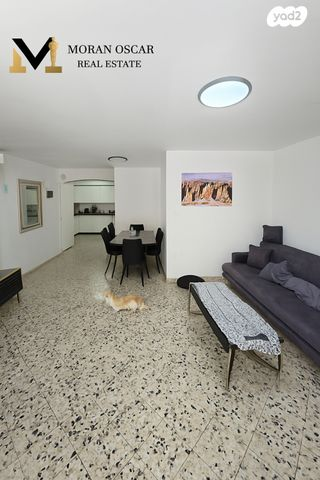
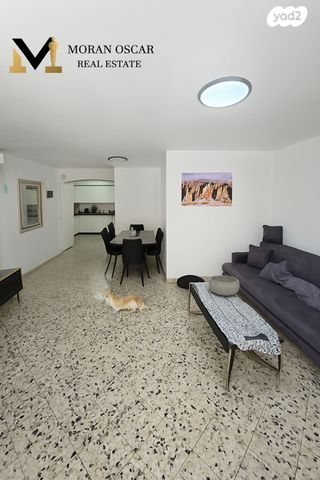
+ decorative bowl [208,274,240,297]
